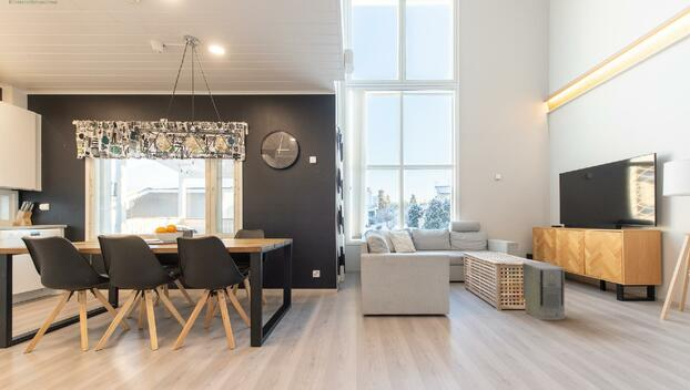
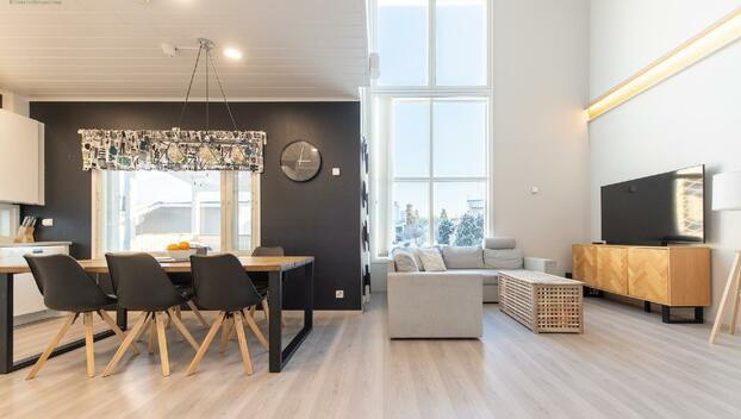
- air purifier [521,260,566,321]
